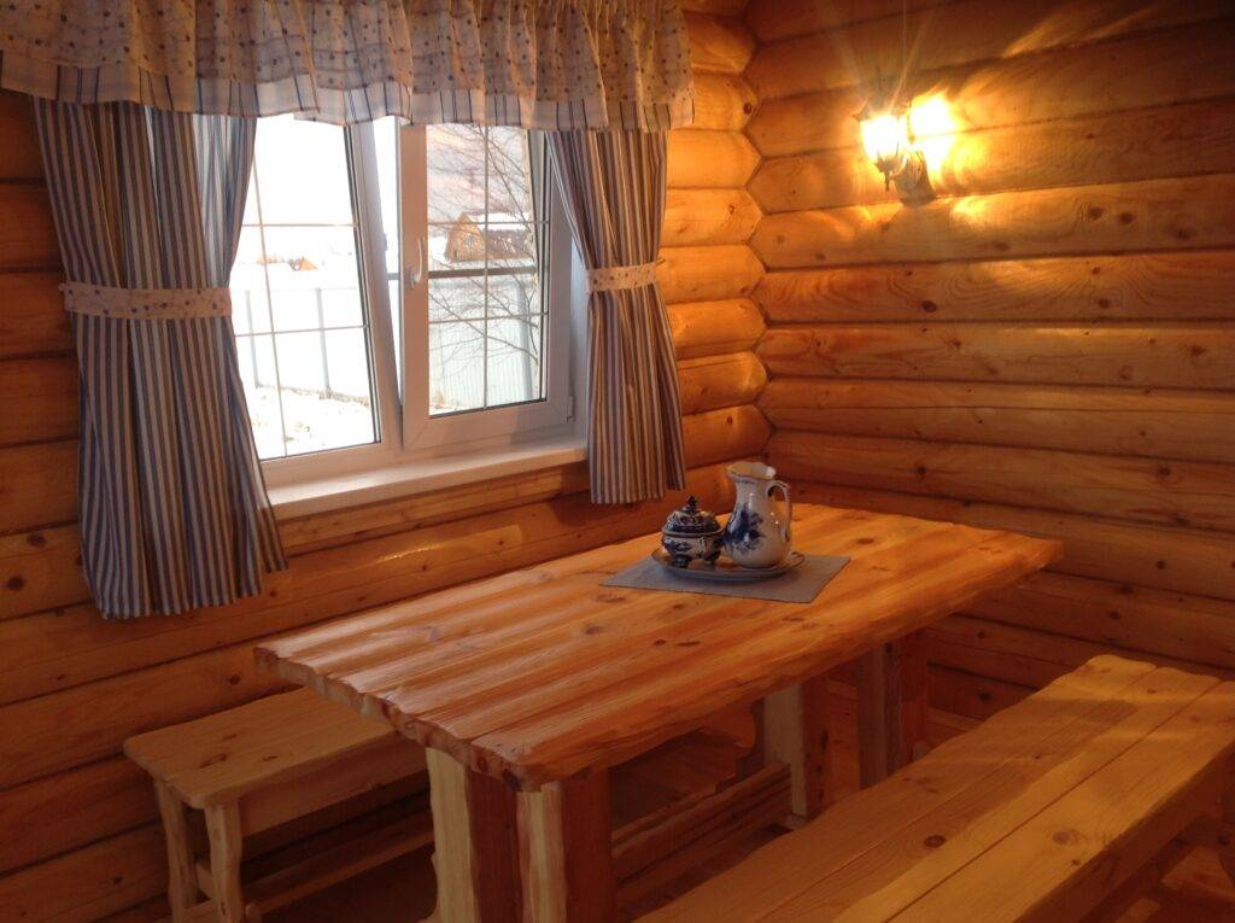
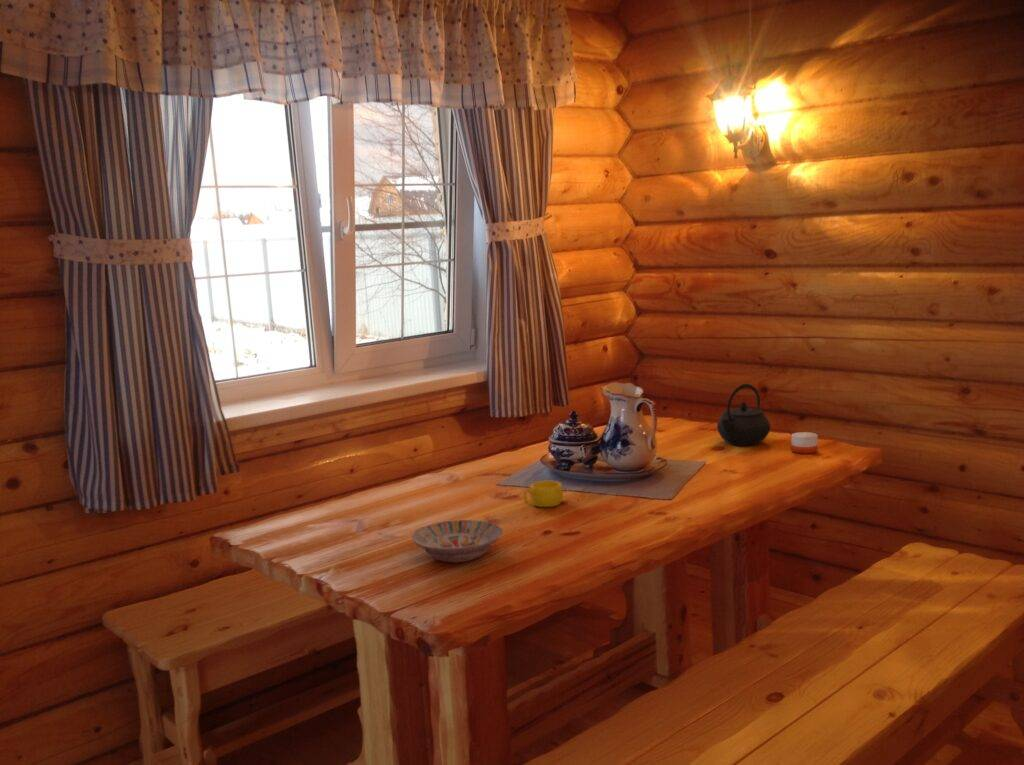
+ candle [790,431,819,454]
+ bowl [411,519,504,563]
+ kettle [716,383,771,447]
+ cup [522,480,564,508]
